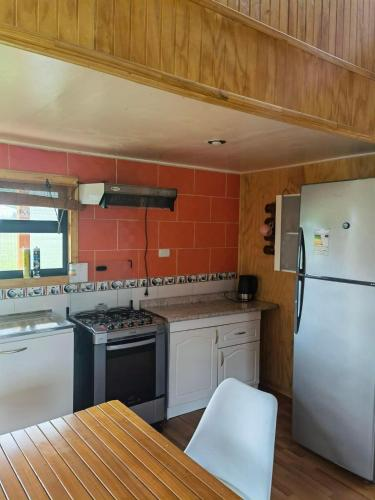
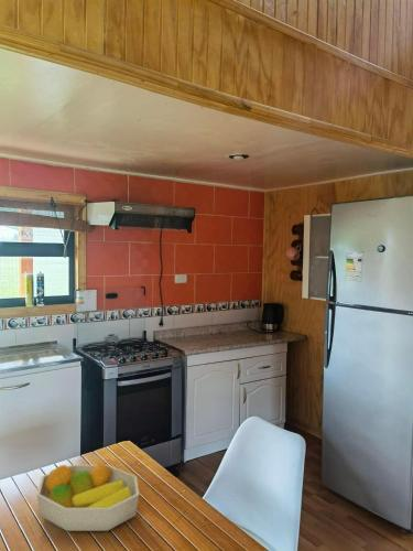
+ fruit bowl [35,462,140,532]
